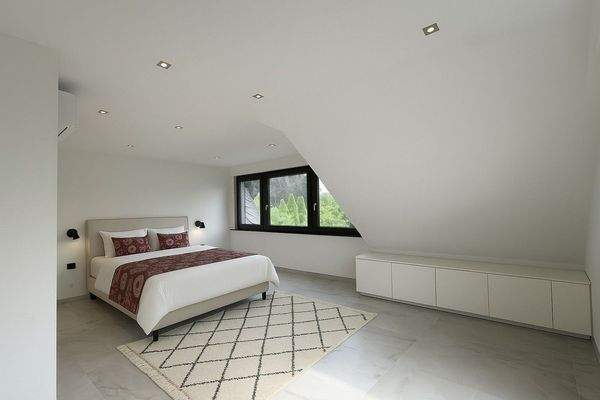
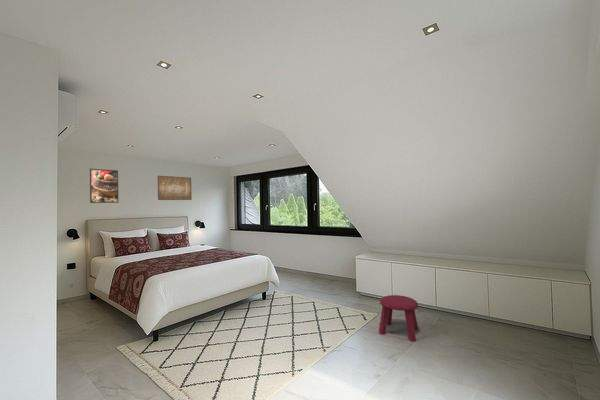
+ wall art [157,175,193,201]
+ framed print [89,168,119,204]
+ stool [378,294,419,343]
